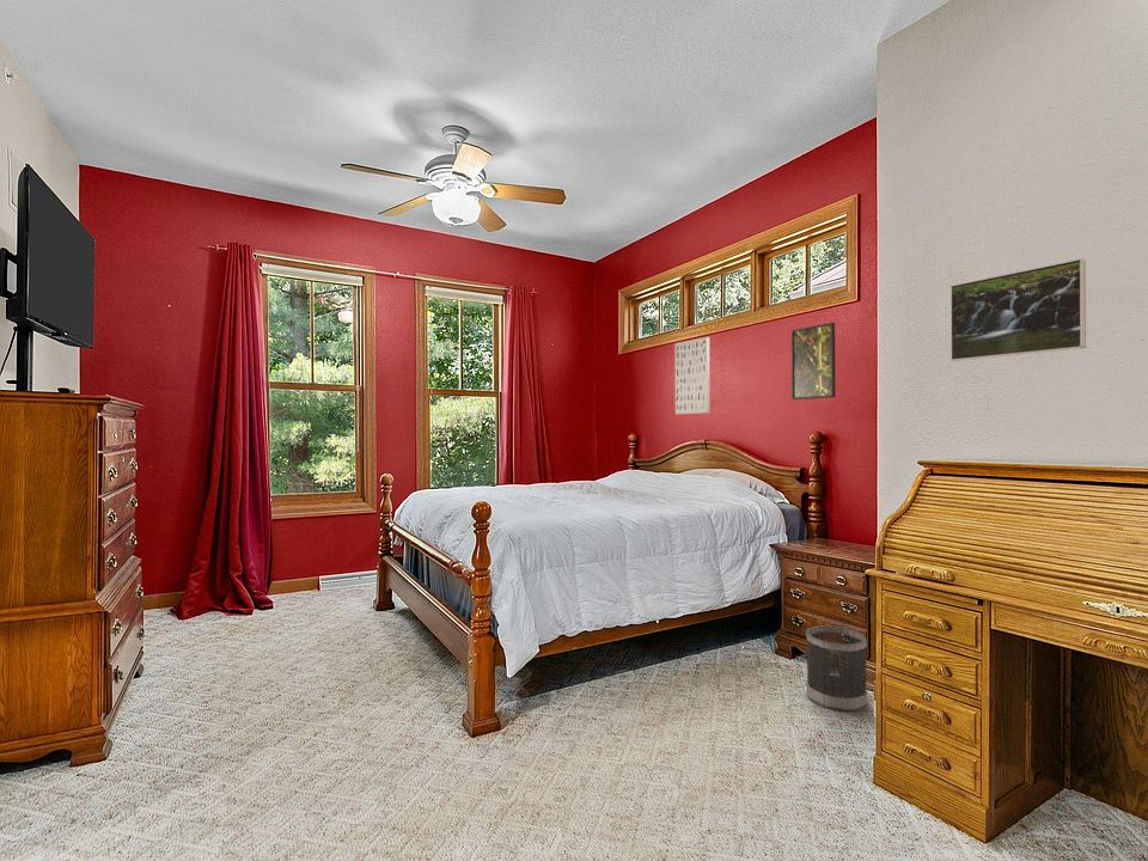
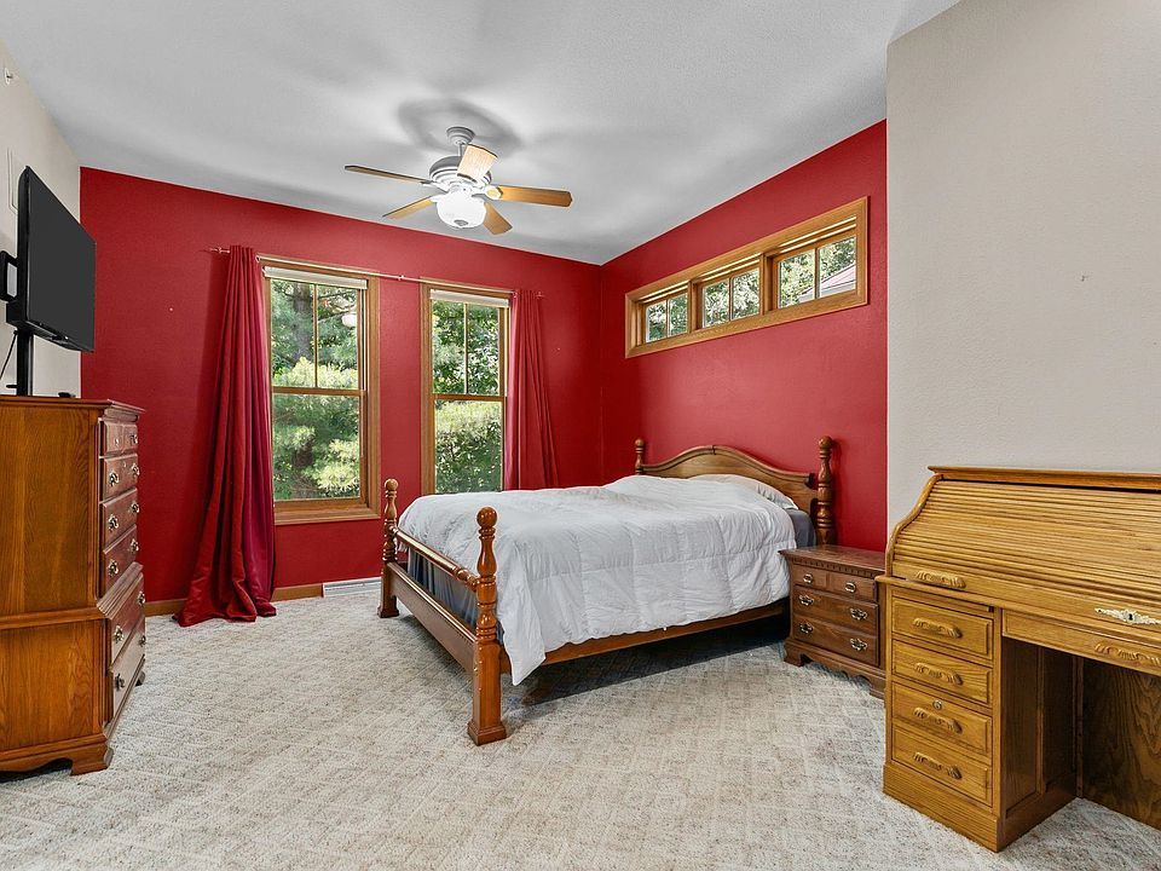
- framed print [949,257,1087,362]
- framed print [790,322,836,401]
- wastebasket [805,624,868,713]
- wall art [674,336,710,415]
